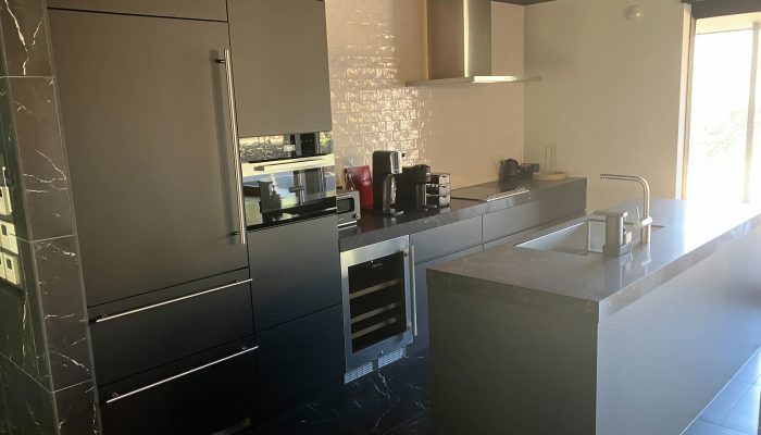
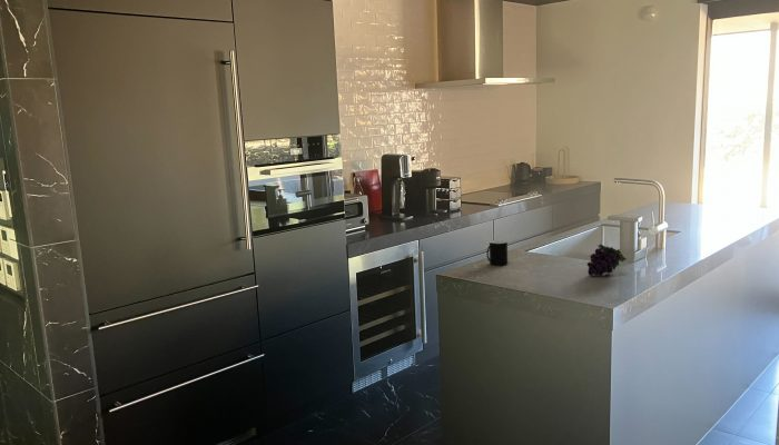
+ cup [485,239,509,266]
+ fruit [586,243,628,276]
